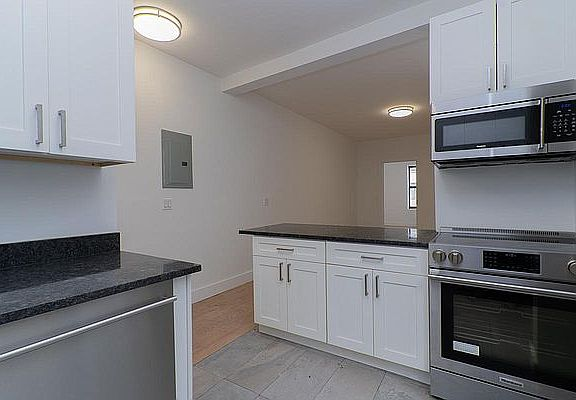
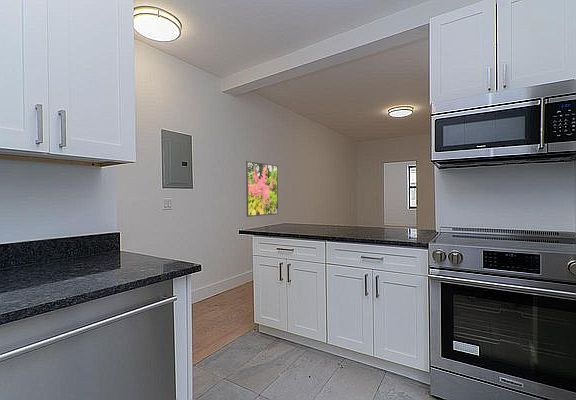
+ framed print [245,160,279,218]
